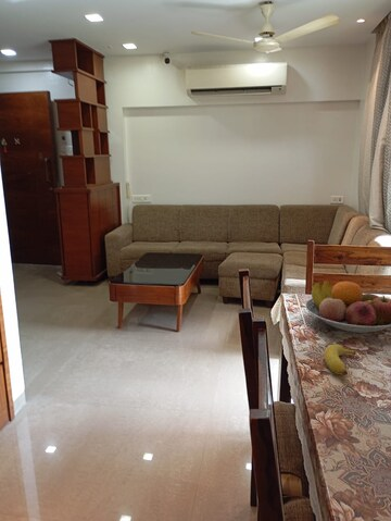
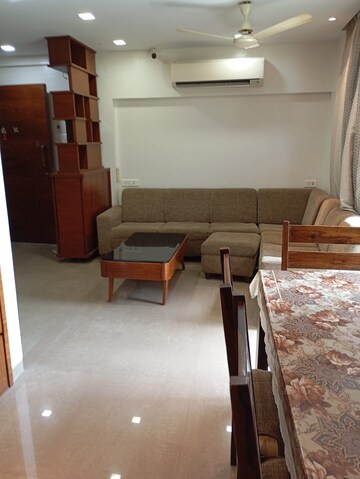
- banana [323,344,356,376]
- fruit bowl [304,280,391,334]
